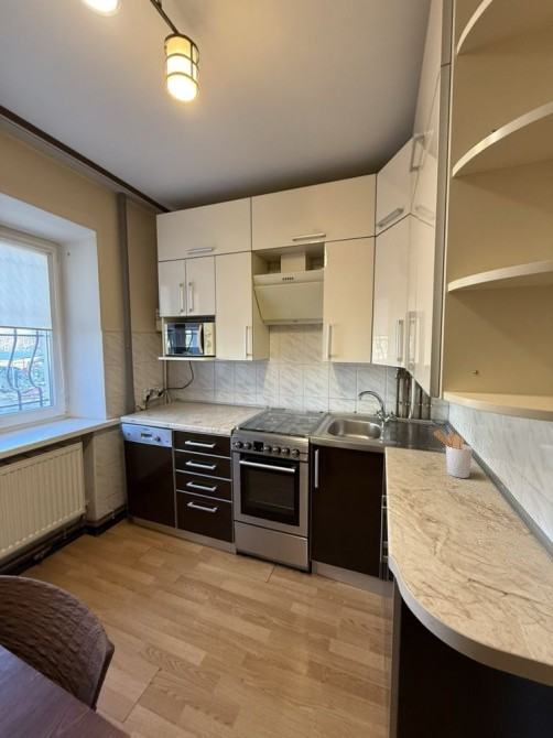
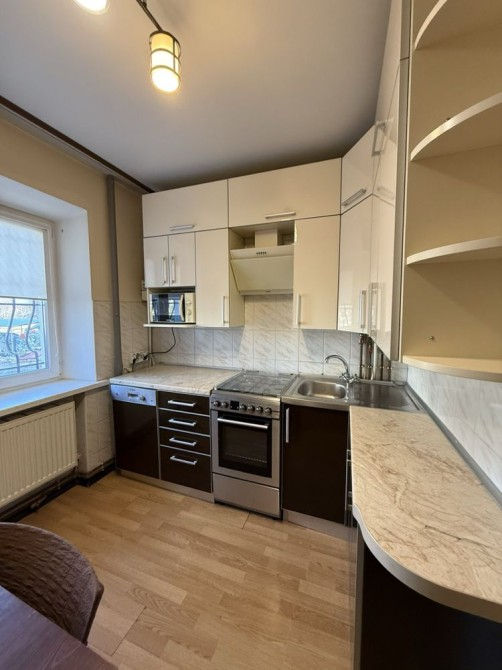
- utensil holder [432,430,474,479]
